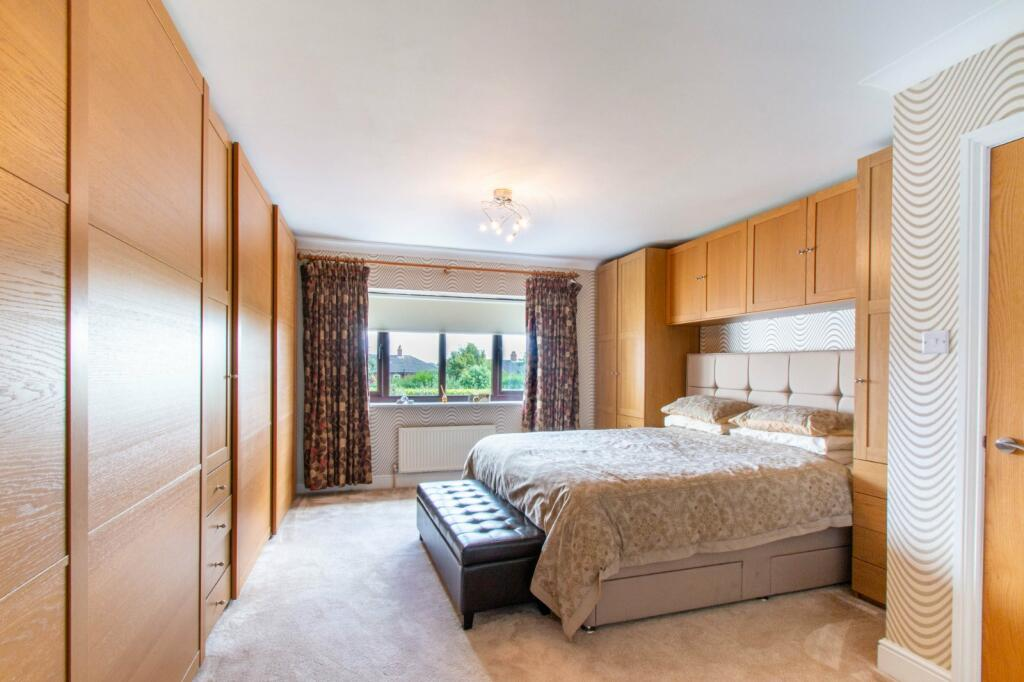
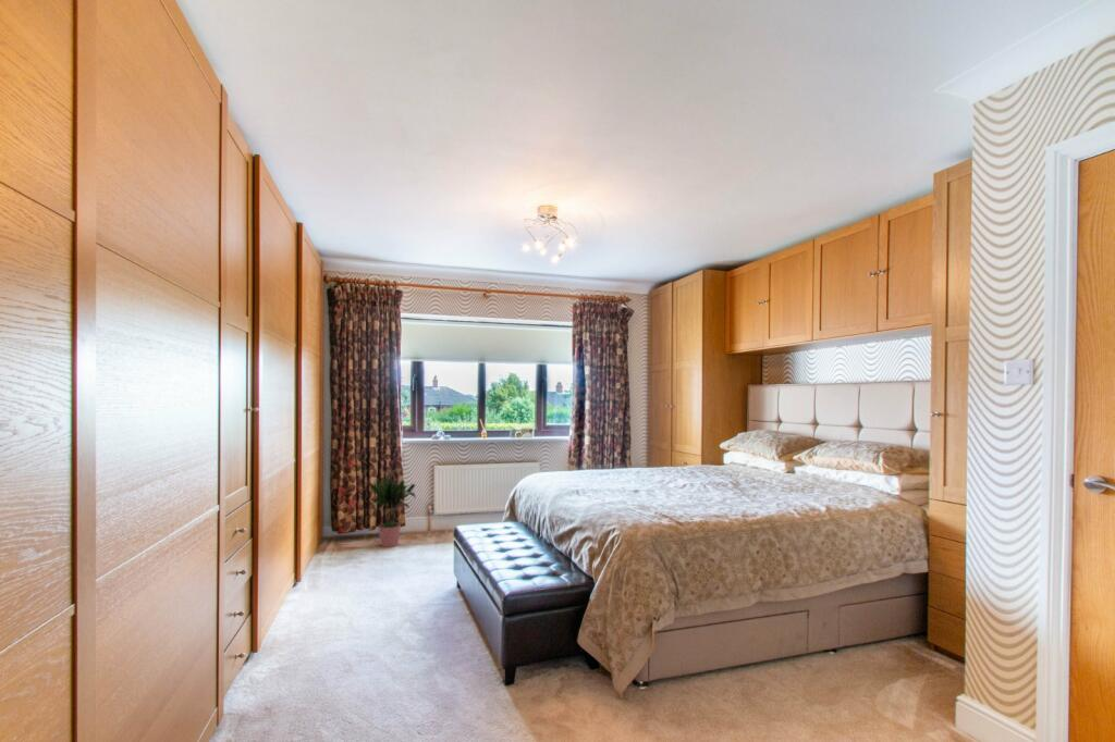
+ potted plant [367,475,417,548]
